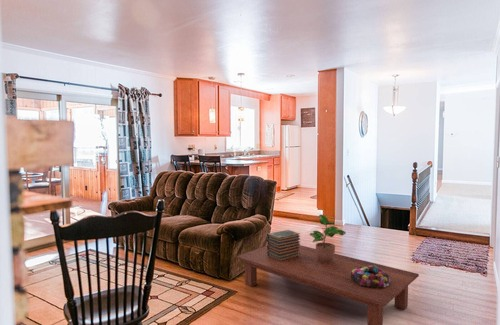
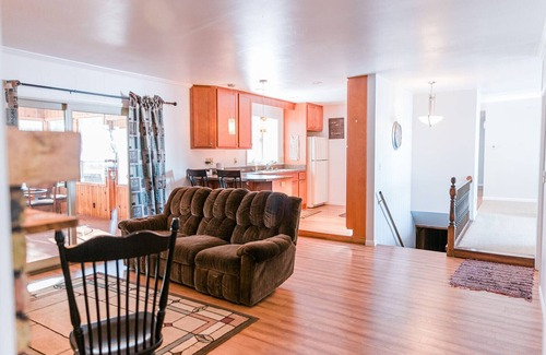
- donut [351,265,390,288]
- book stack [266,229,301,261]
- potted plant [309,213,347,263]
- coffee table [235,244,420,325]
